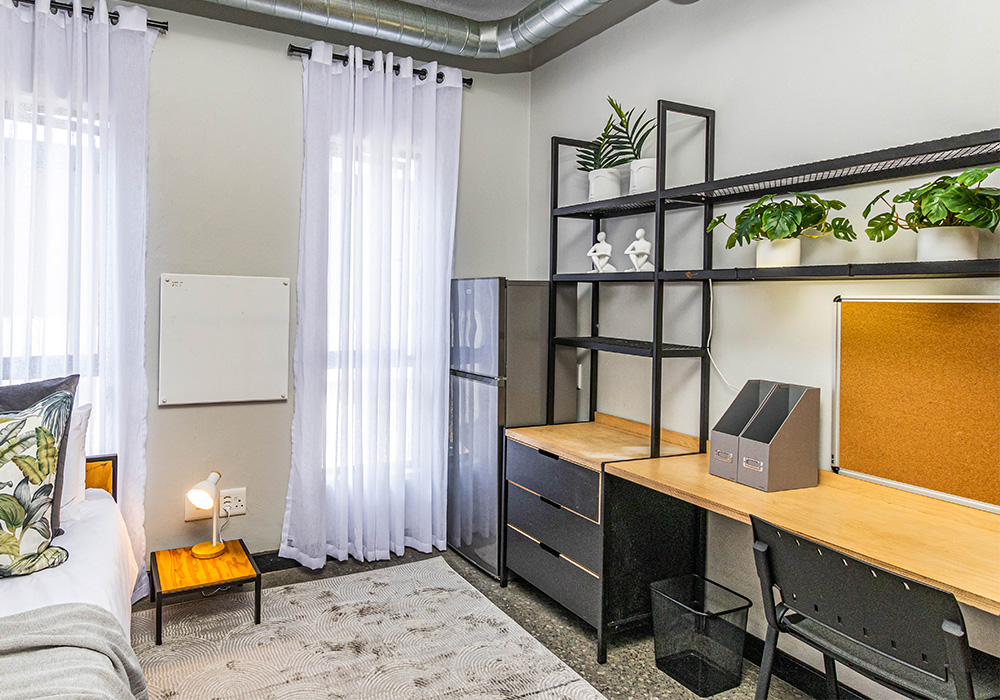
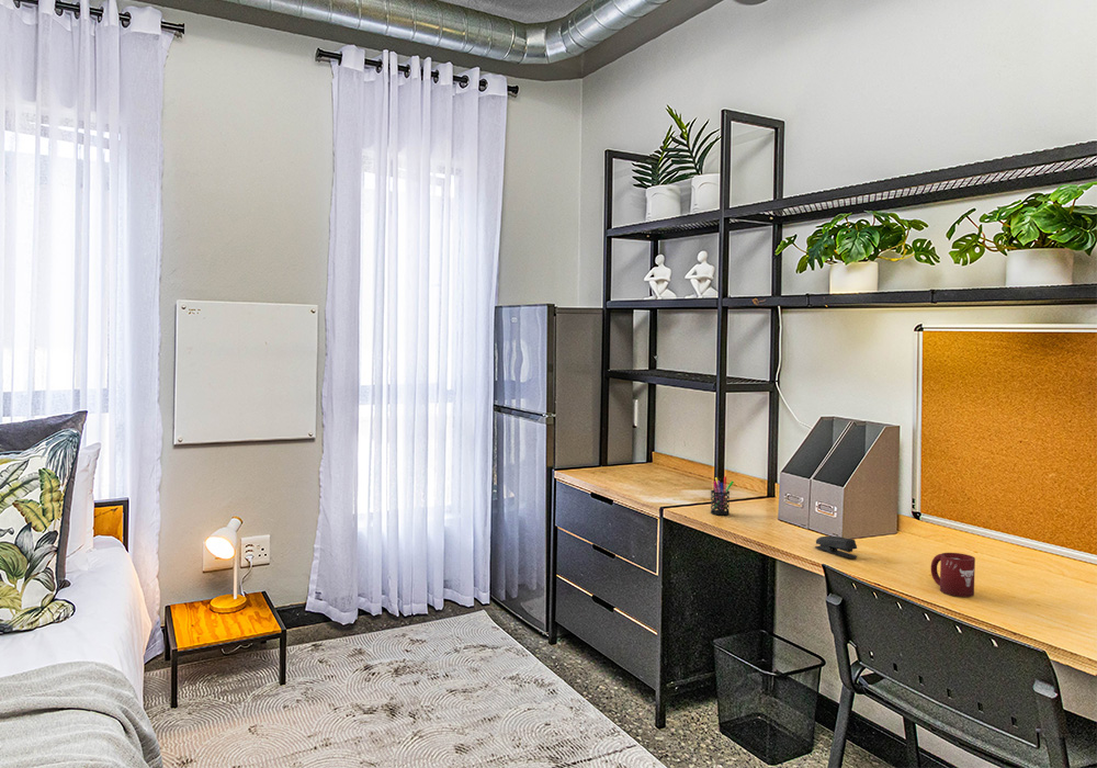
+ pen holder [710,475,735,516]
+ cup [930,552,976,598]
+ stapler [814,535,858,560]
